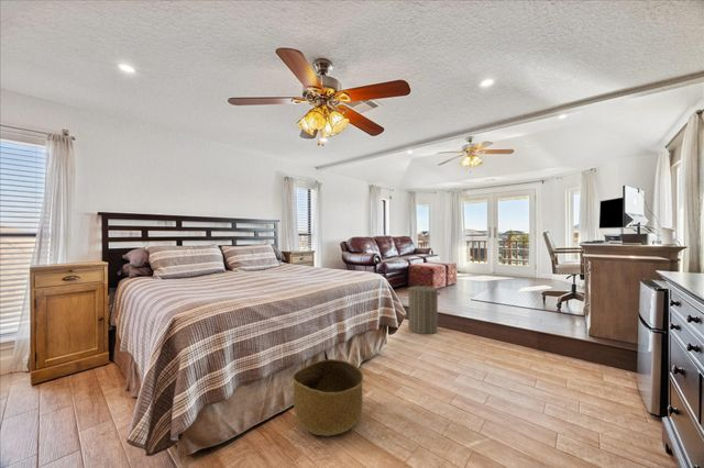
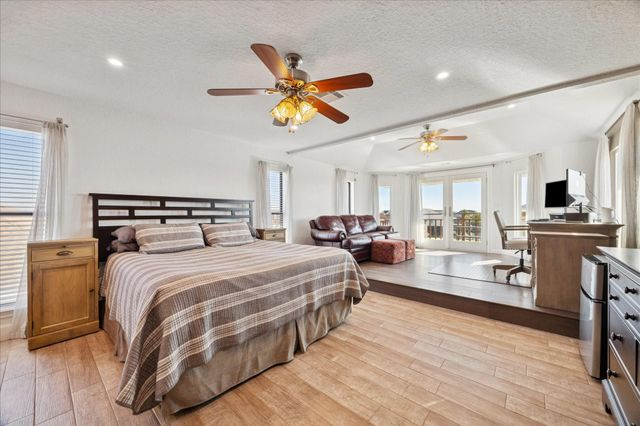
- laundry hamper [406,281,441,335]
- basket [290,358,364,437]
